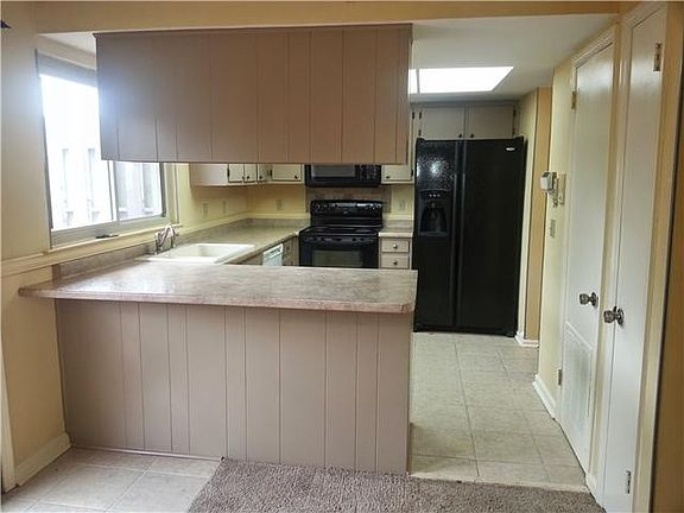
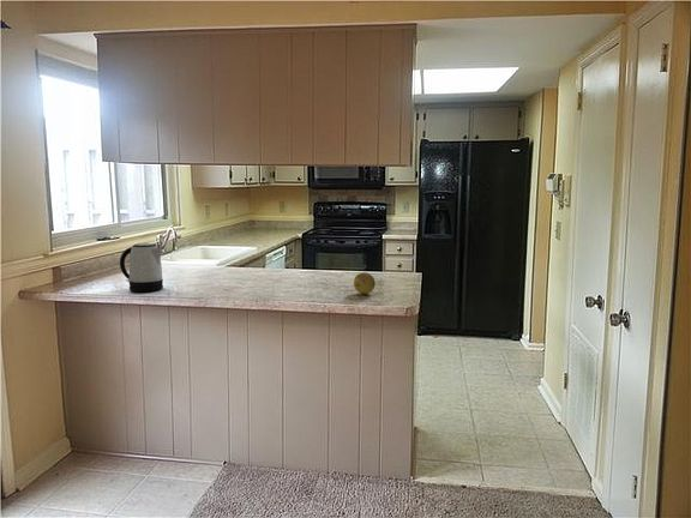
+ fruit [353,271,377,295]
+ kettle [119,242,164,293]
